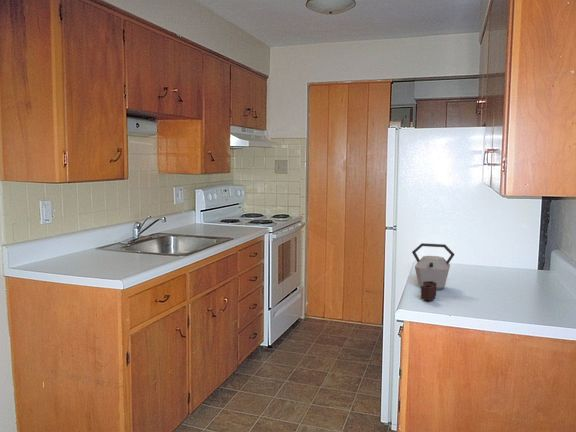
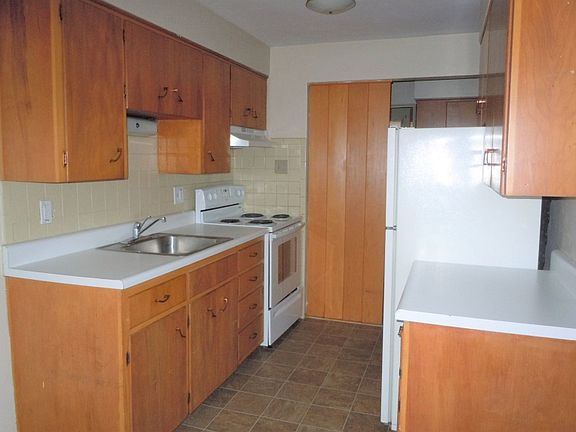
- kettle [411,242,455,301]
